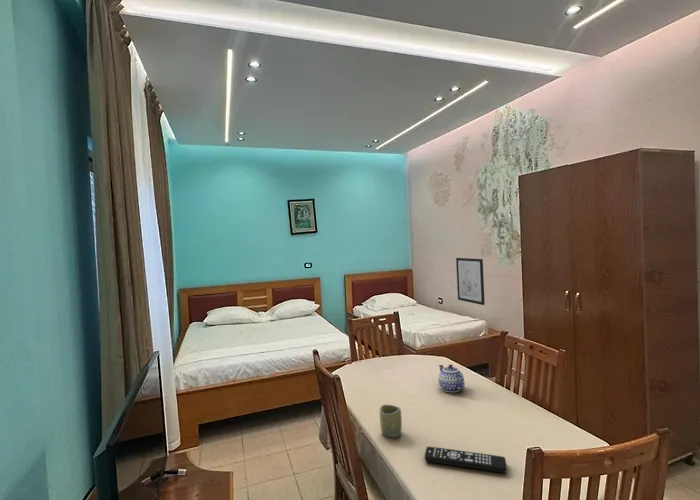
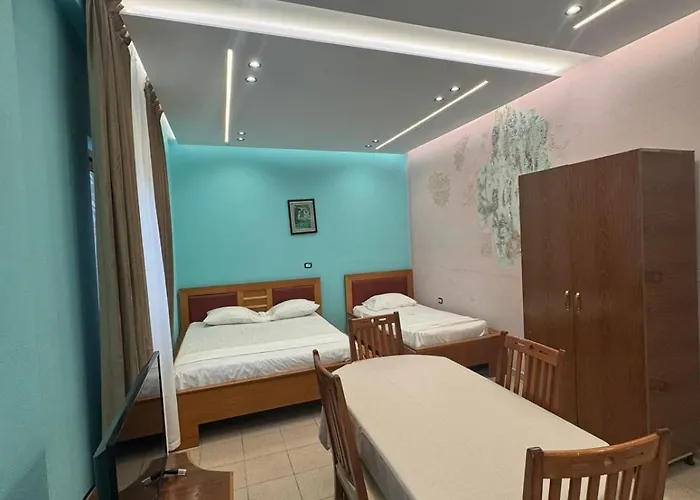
- teapot [437,364,466,393]
- cup [379,404,403,439]
- remote control [424,446,507,474]
- wall art [455,257,486,306]
